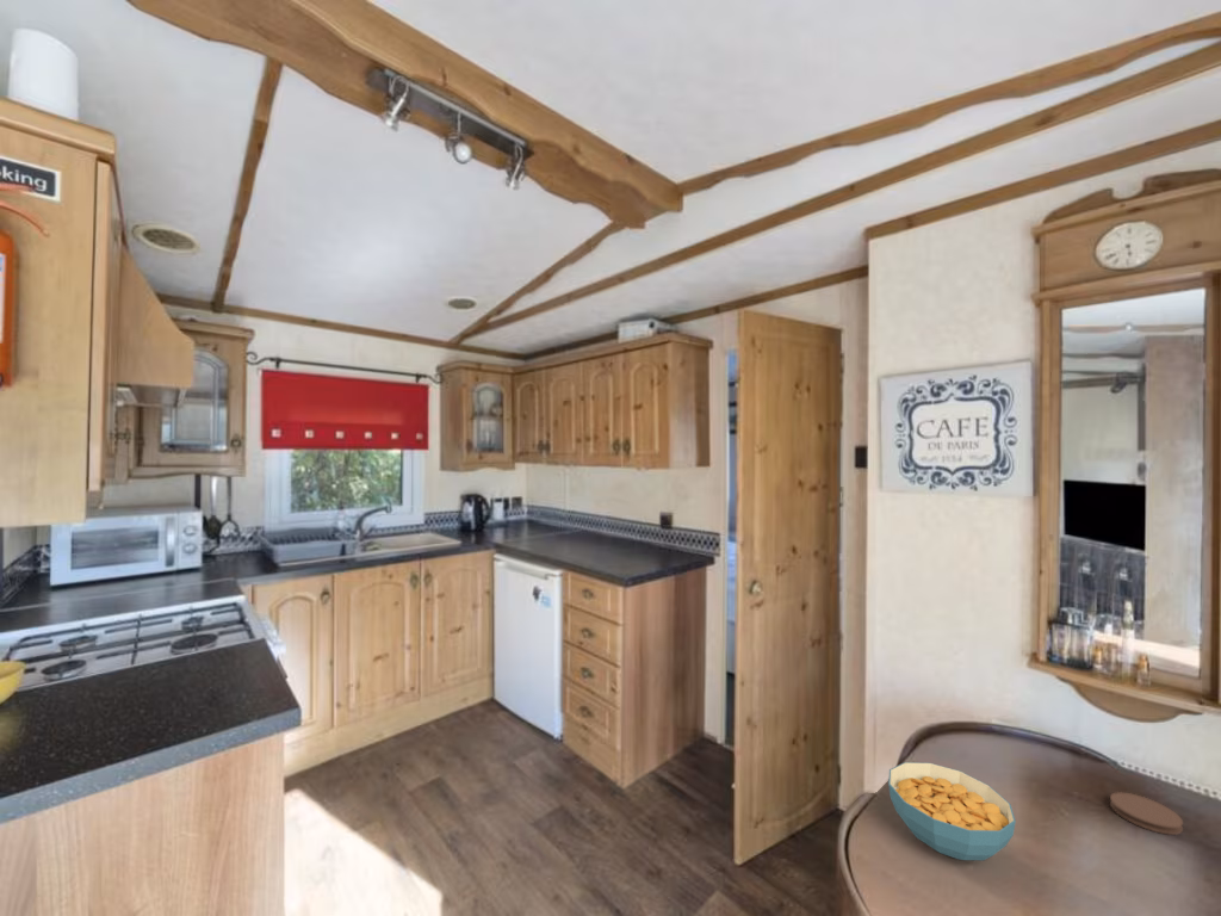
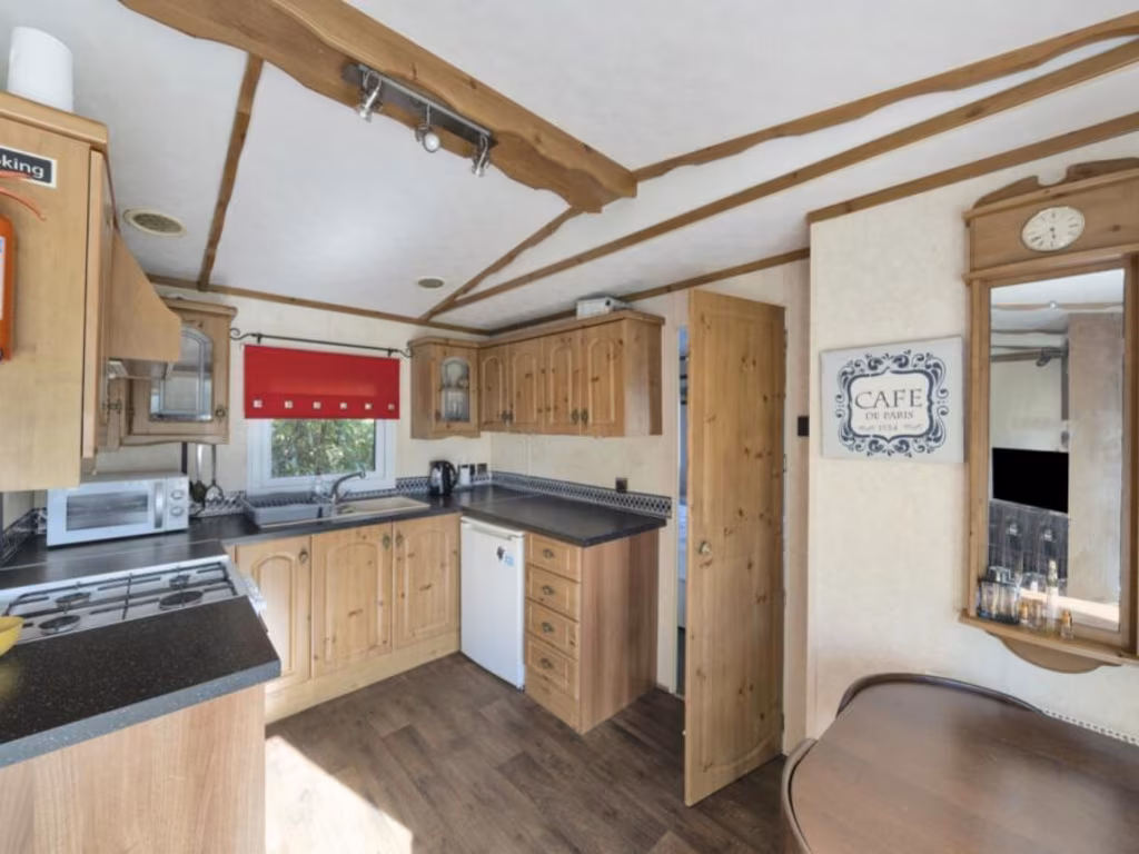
- coaster [1109,791,1184,836]
- cereal bowl [887,761,1017,861]
